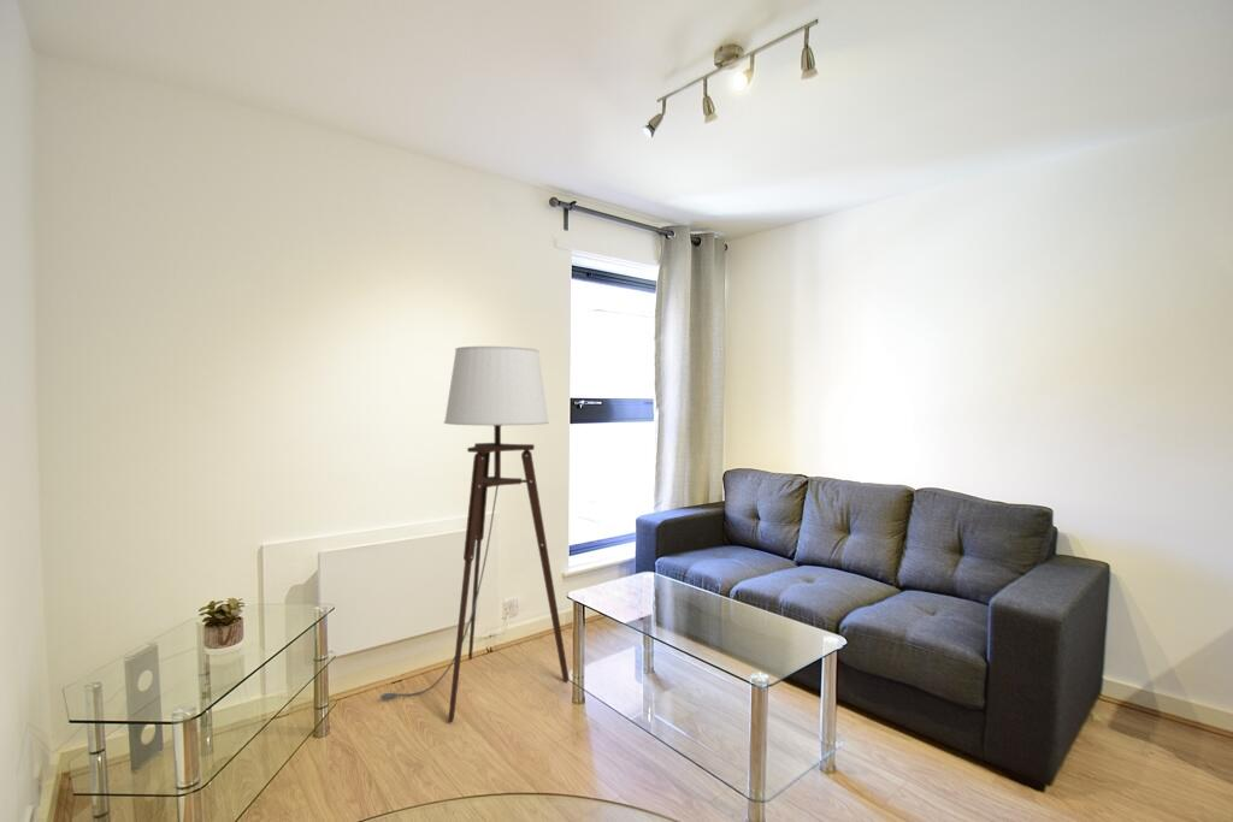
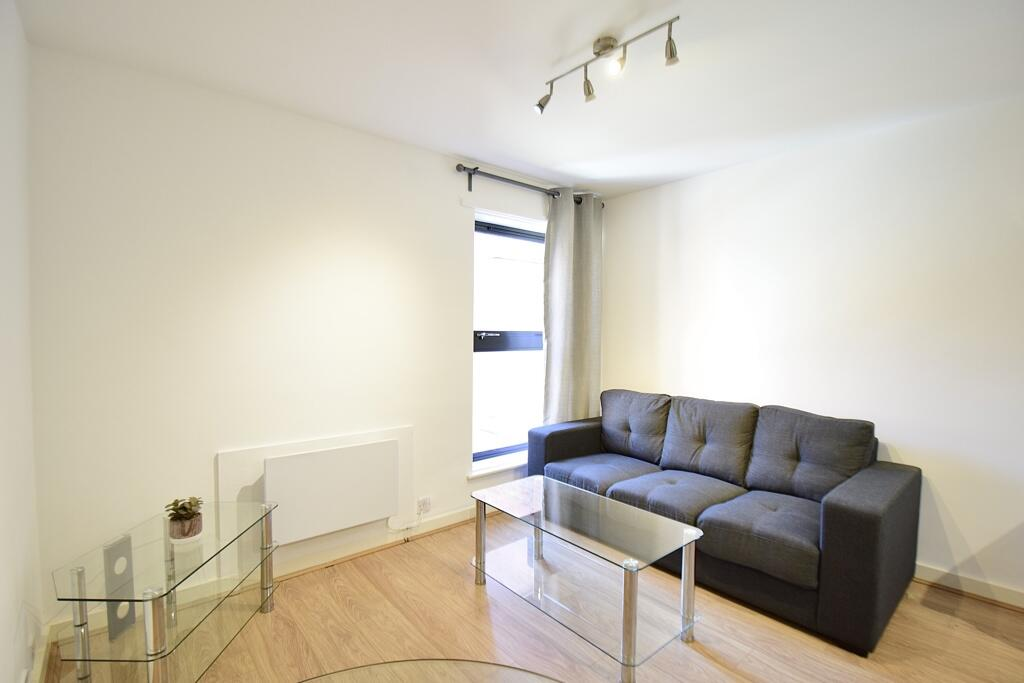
- floor lamp [376,345,570,723]
